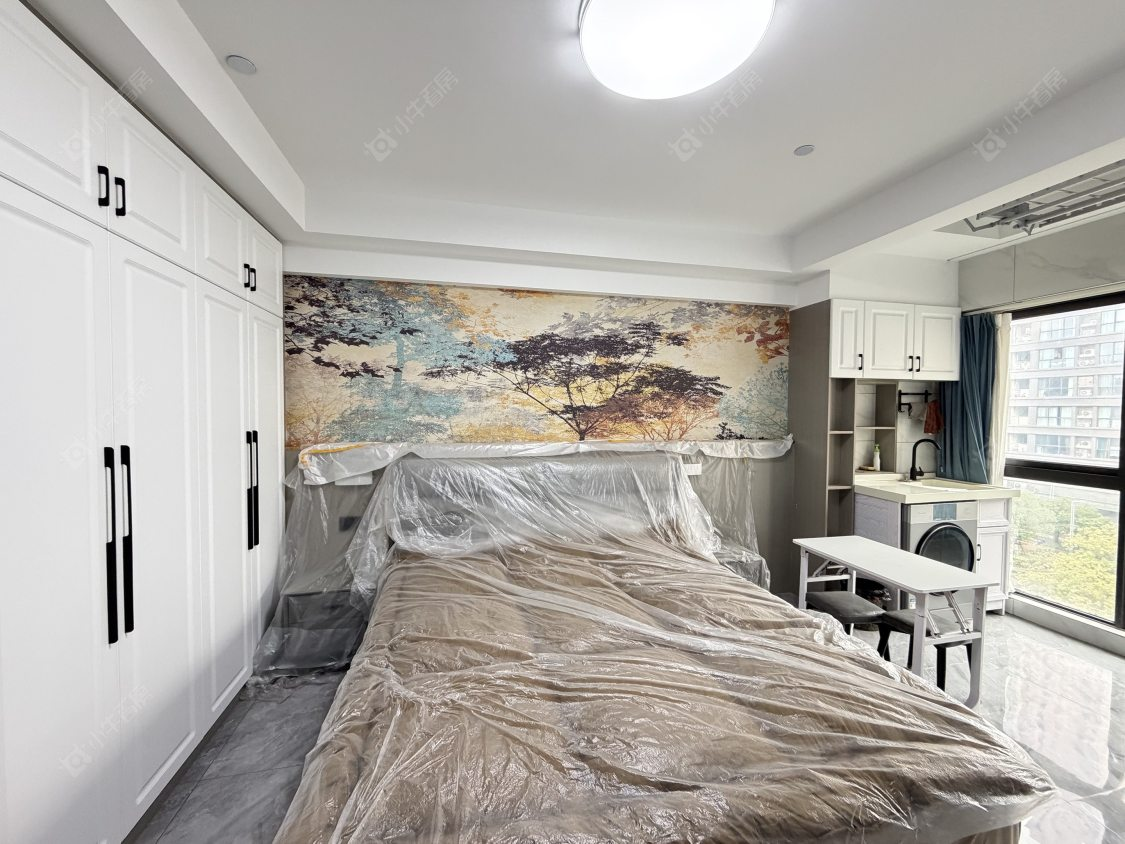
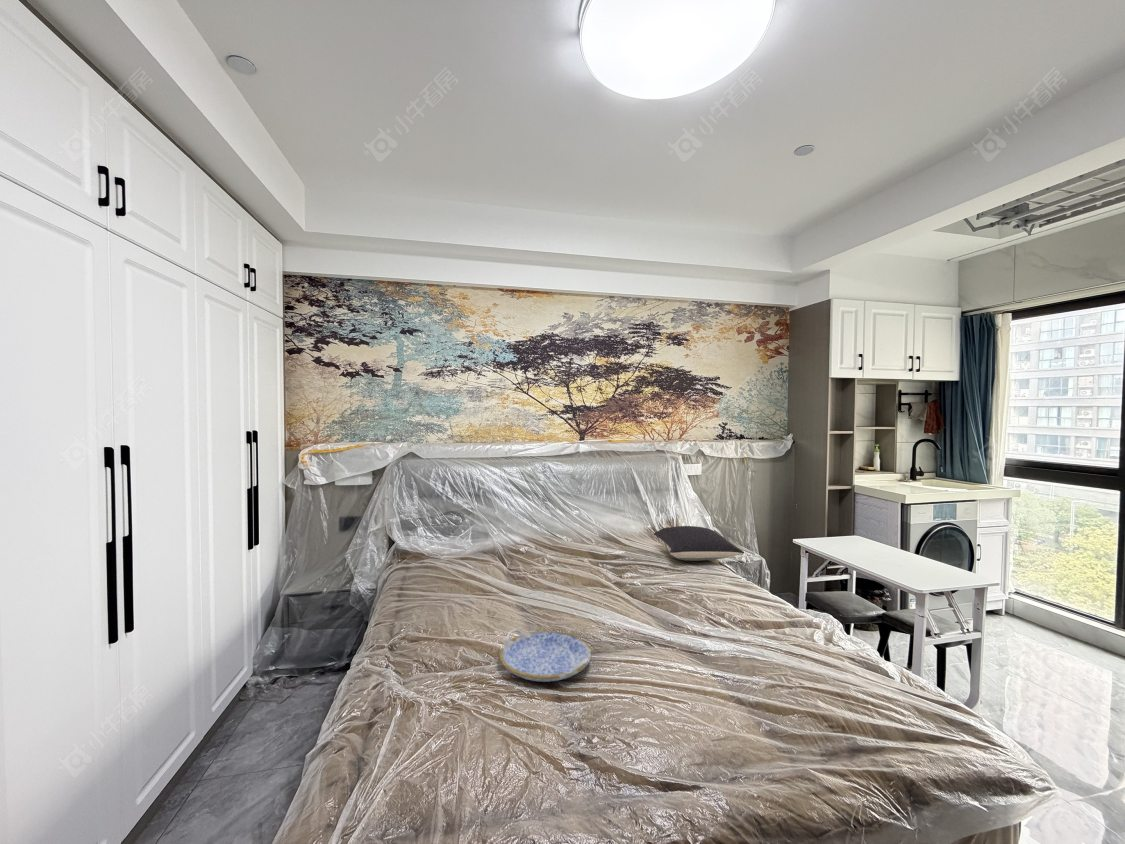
+ serving tray [498,628,592,683]
+ pillow [653,525,745,562]
